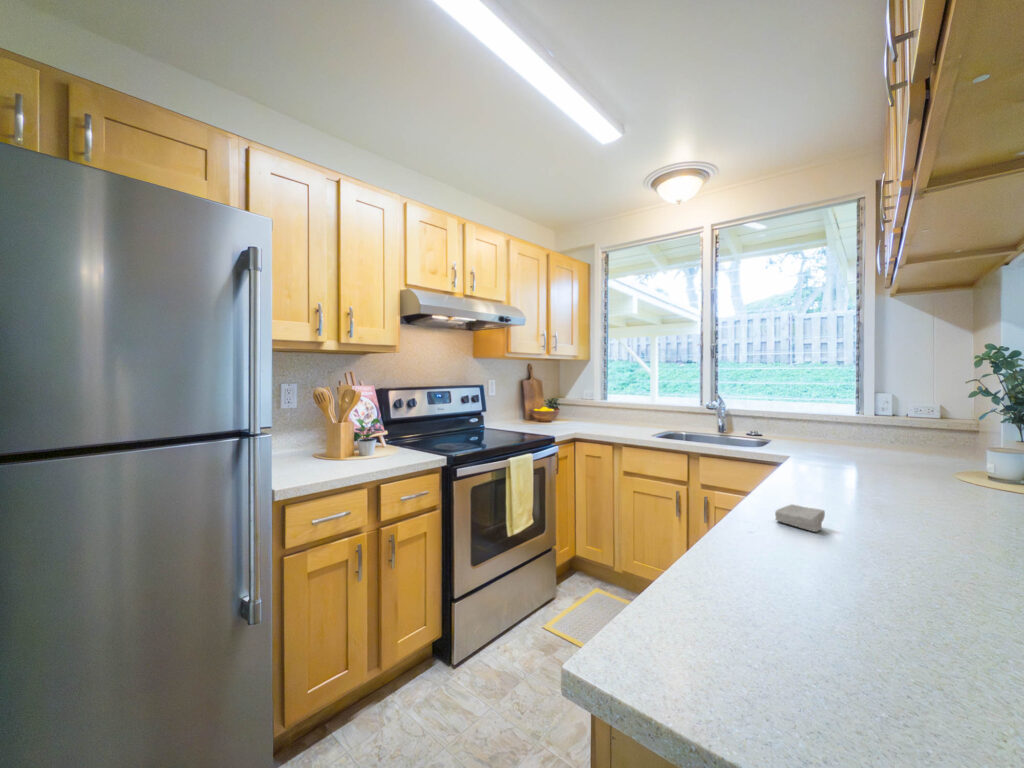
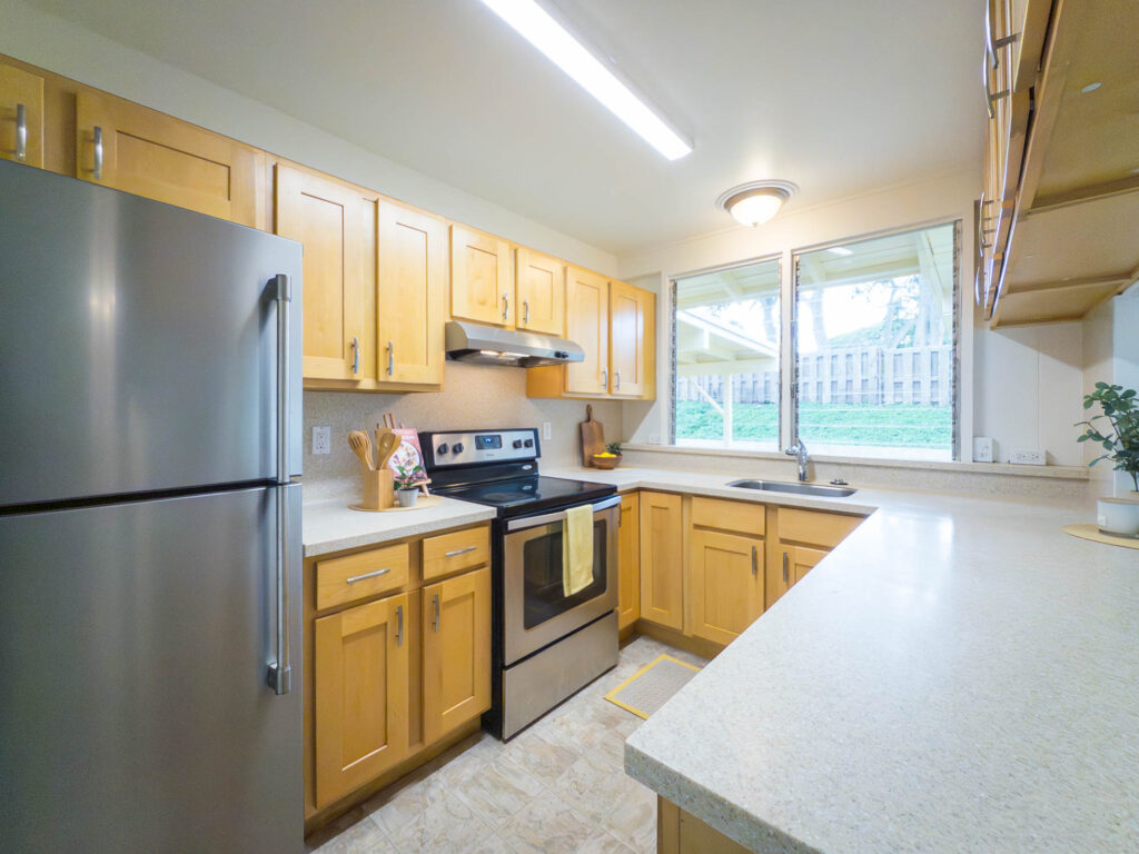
- soap bar [774,503,826,533]
